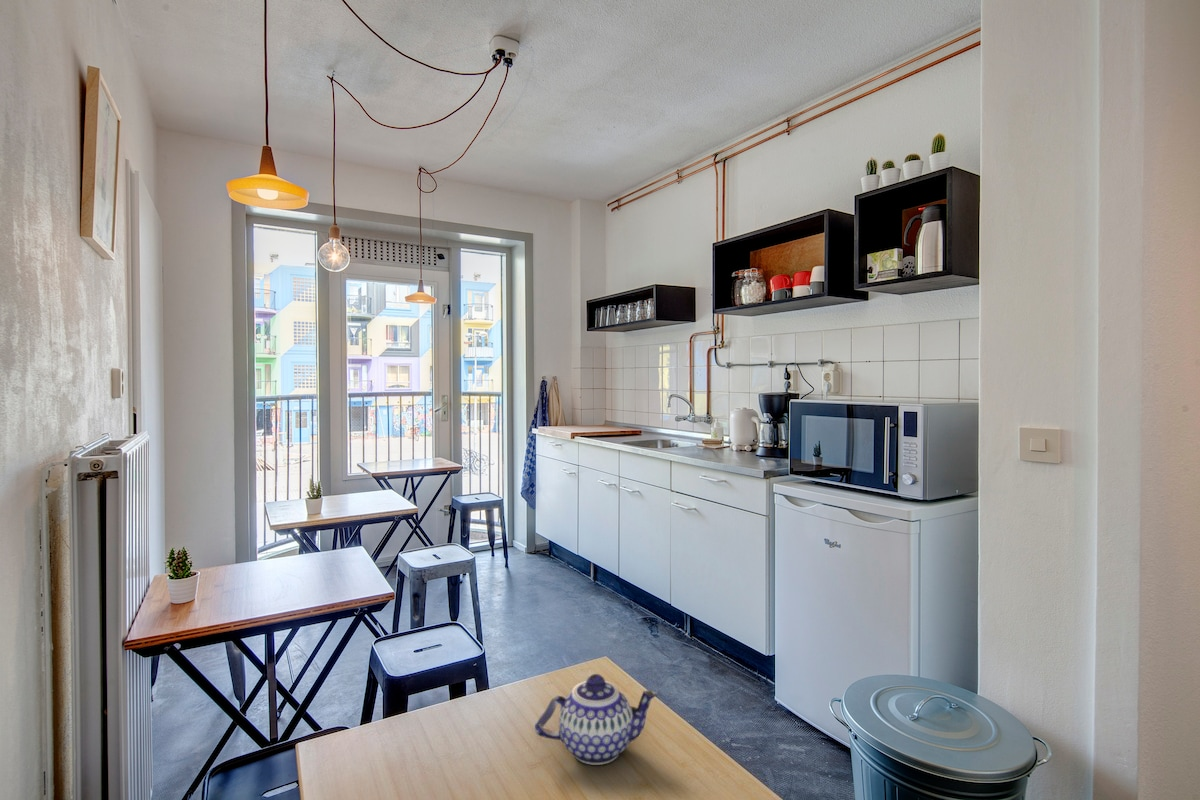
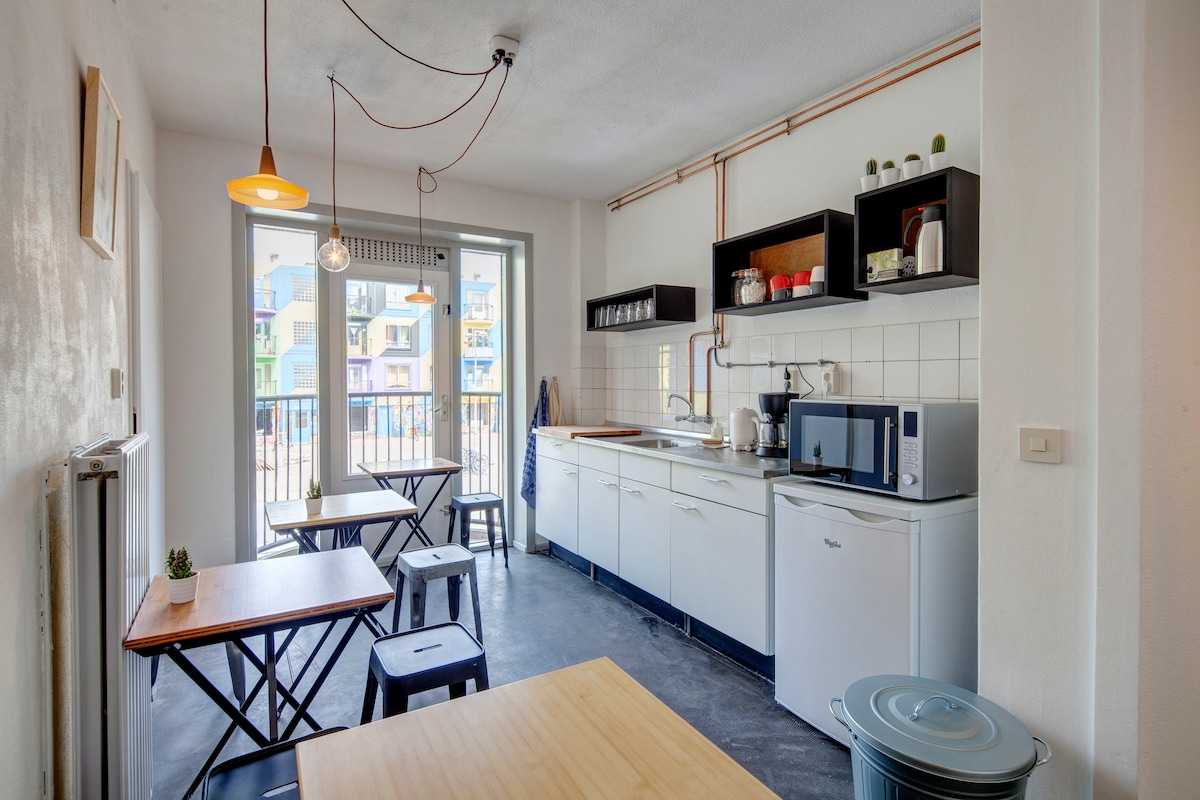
- teapot [534,673,660,766]
